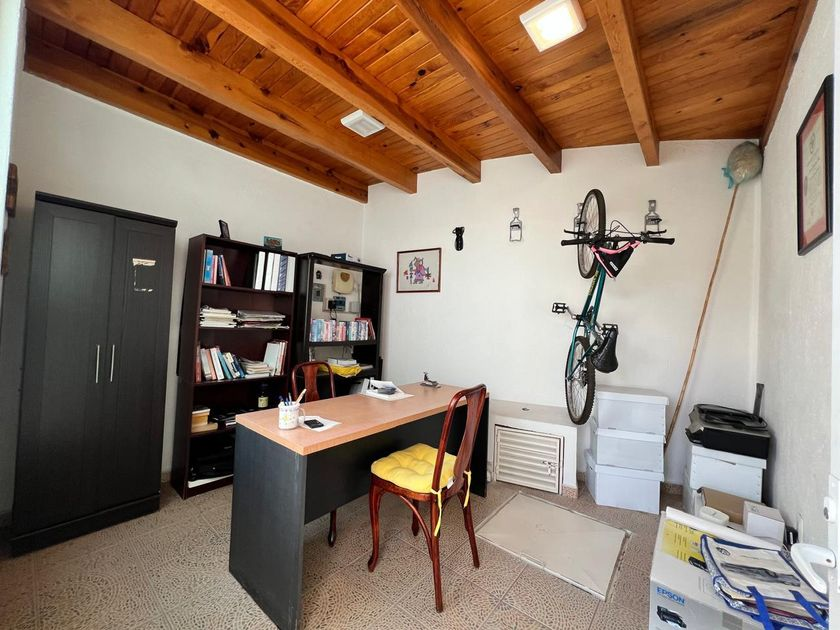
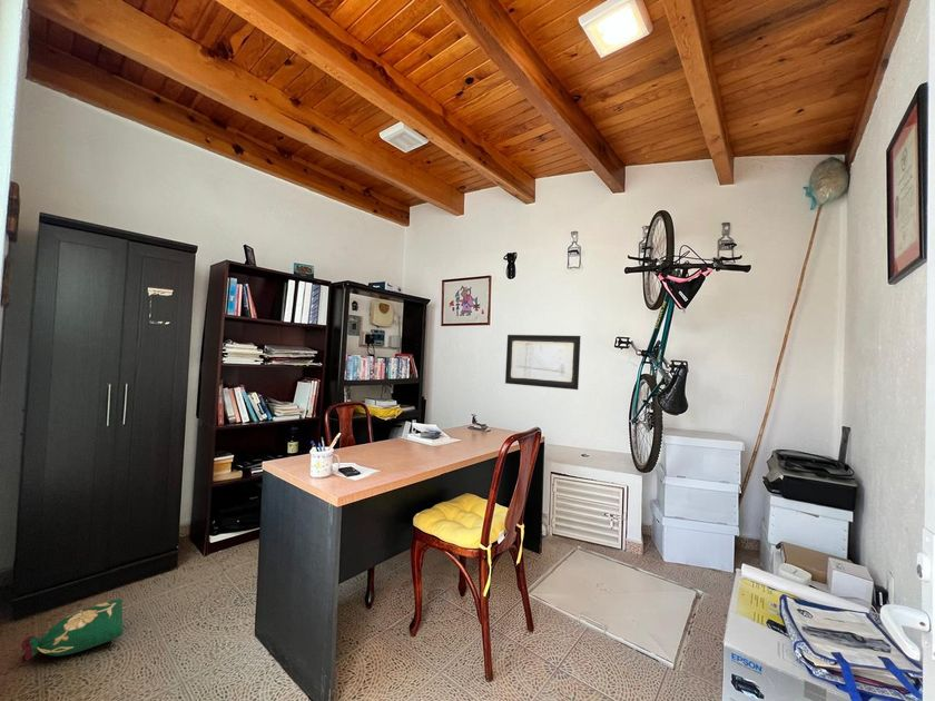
+ wall art [504,334,582,391]
+ bag [20,598,125,664]
